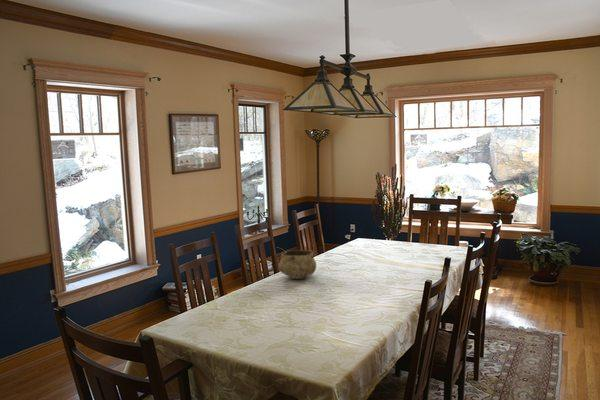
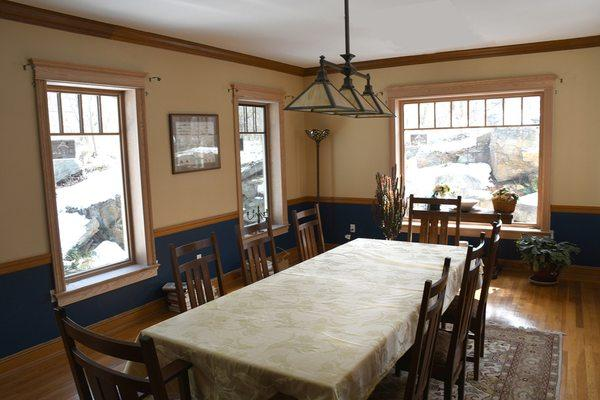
- decorative bowl [278,249,317,280]
